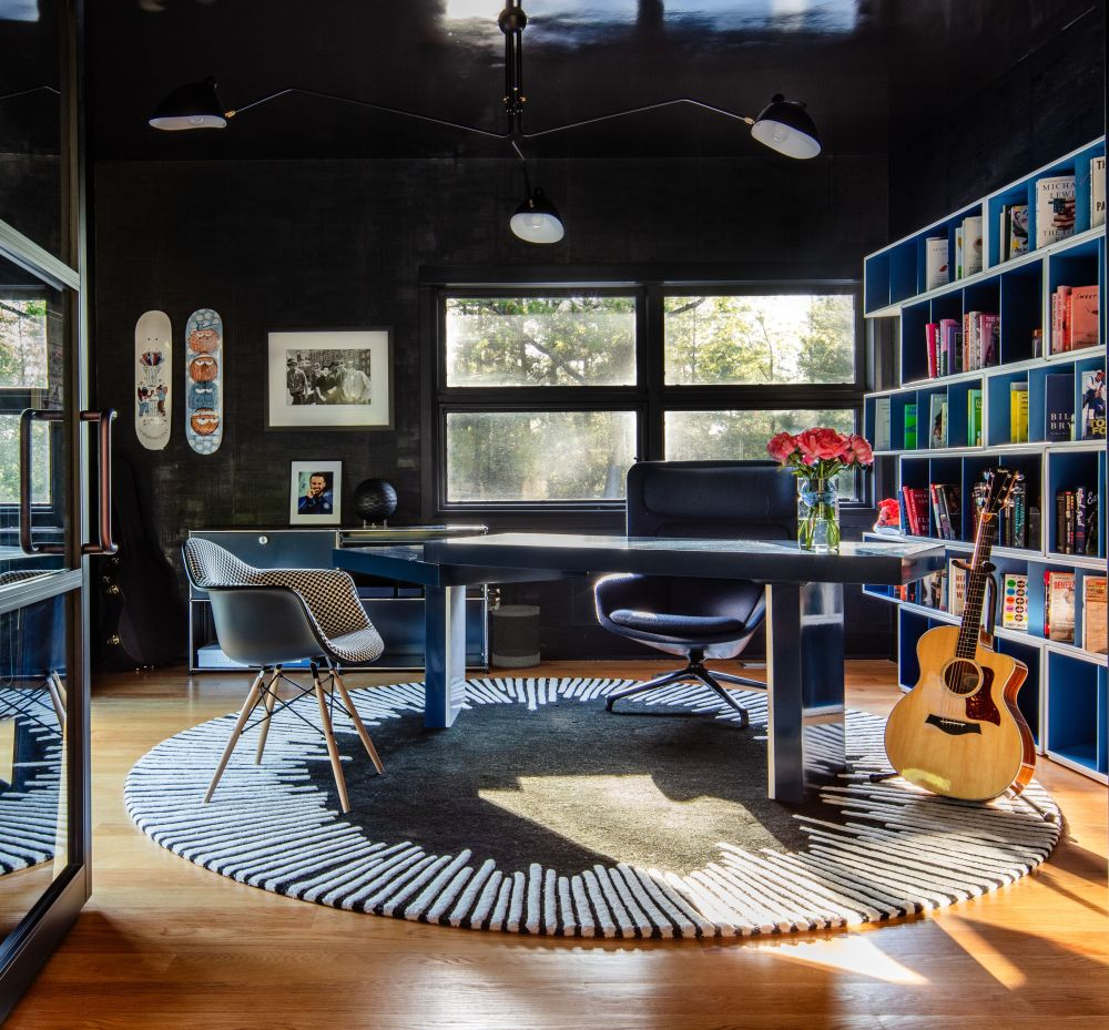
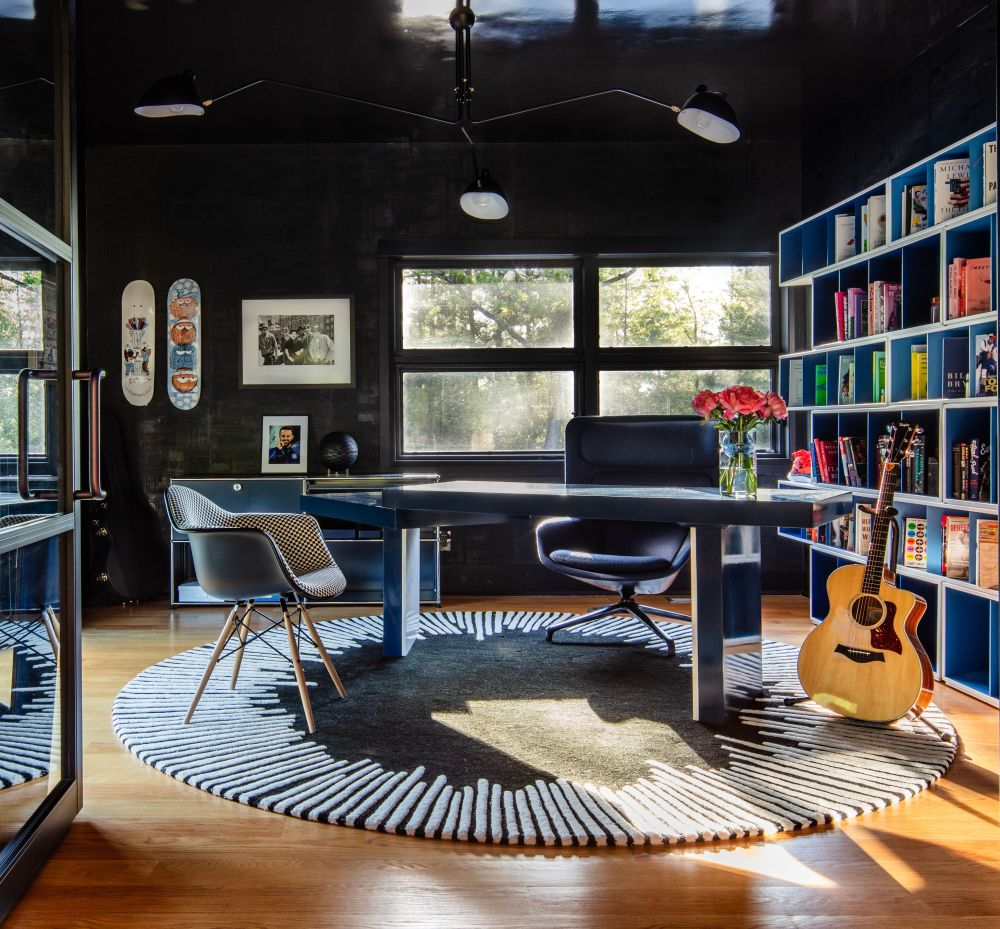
- wastebasket [491,604,541,669]
